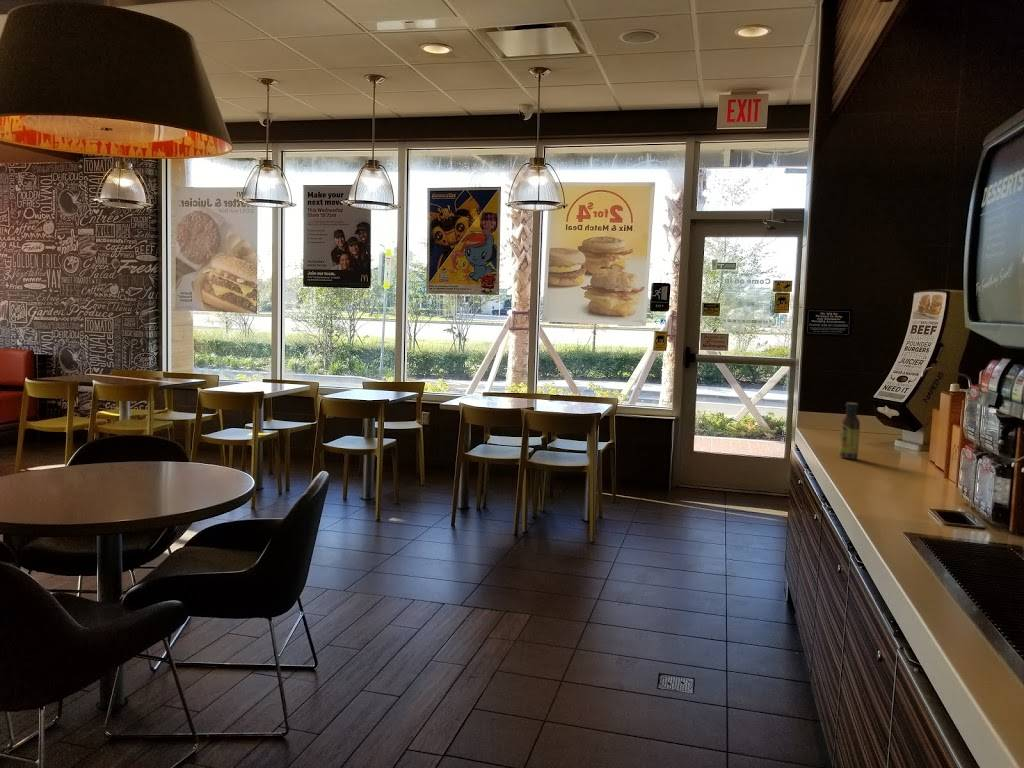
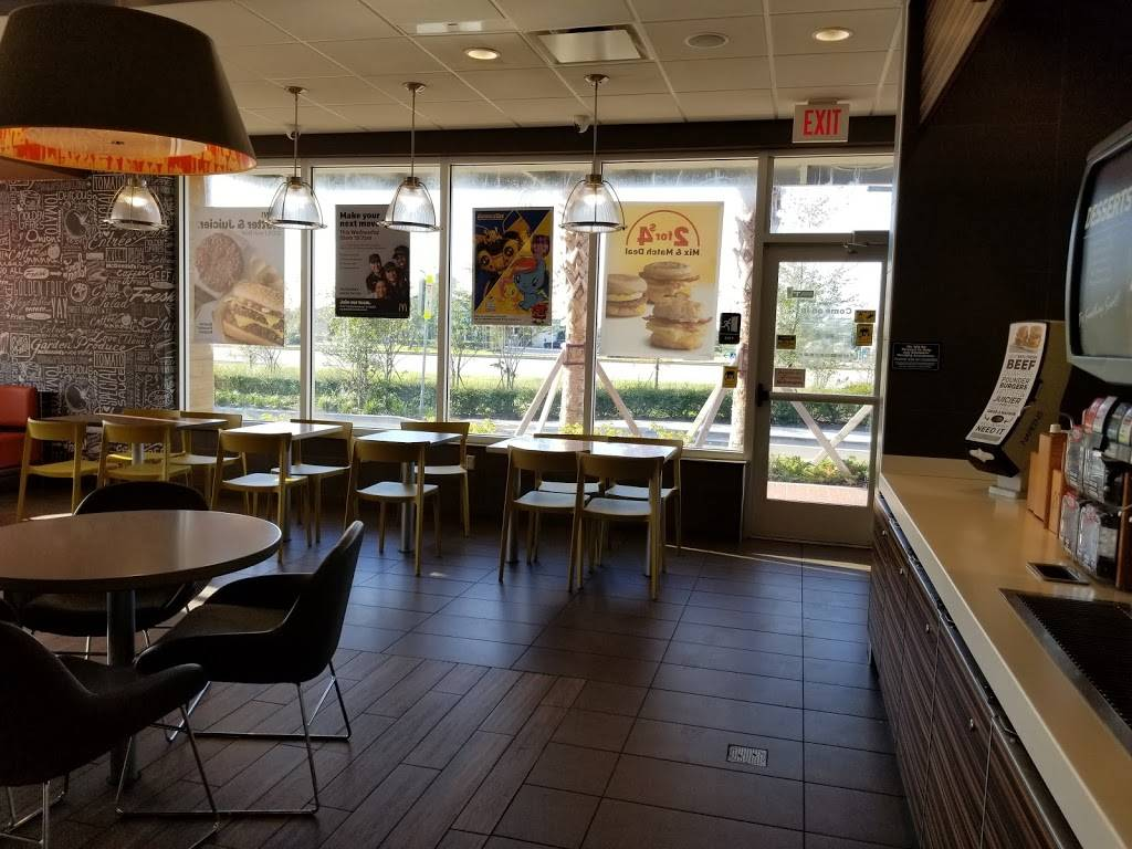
- sauce bottle [839,402,861,460]
